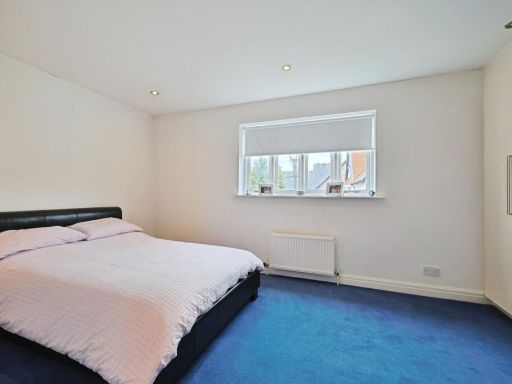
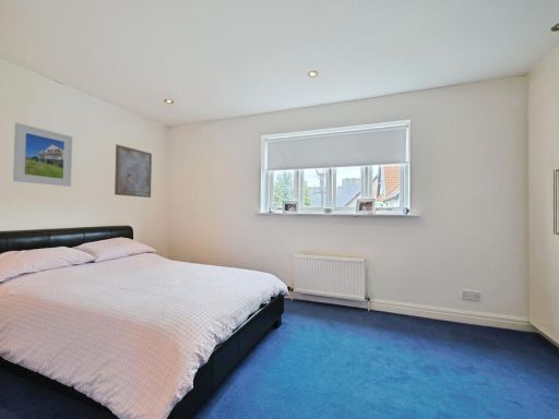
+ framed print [12,121,73,188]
+ wall art [114,143,153,199]
